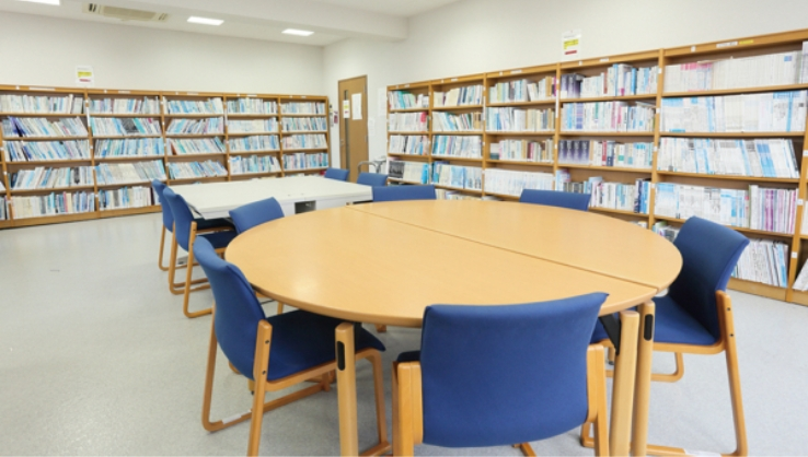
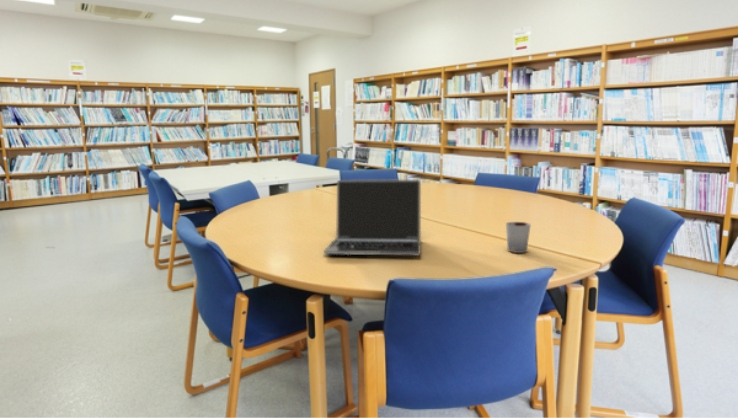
+ laptop [323,179,422,257]
+ cup [505,221,532,254]
